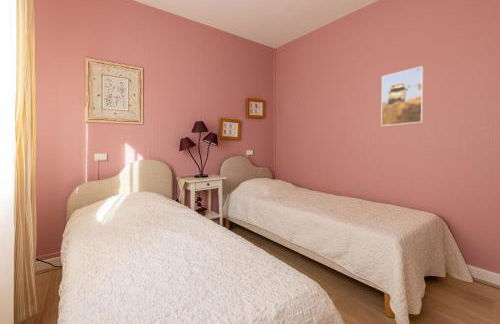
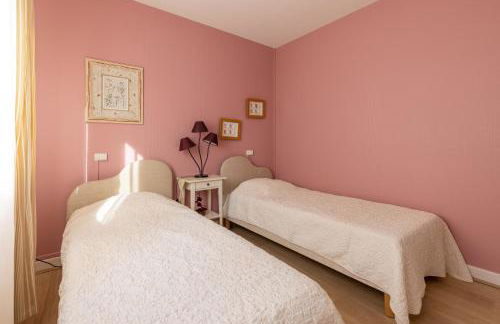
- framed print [380,65,425,127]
